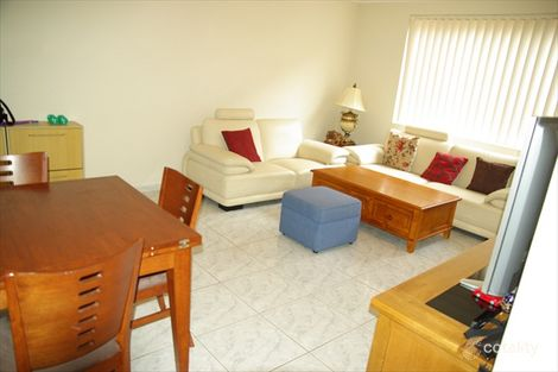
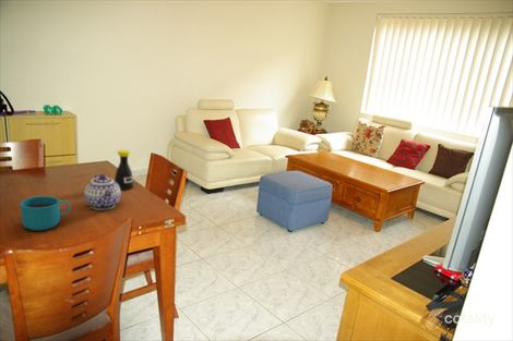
+ cup [20,195,71,231]
+ teapot [83,173,122,211]
+ bottle [114,149,134,191]
